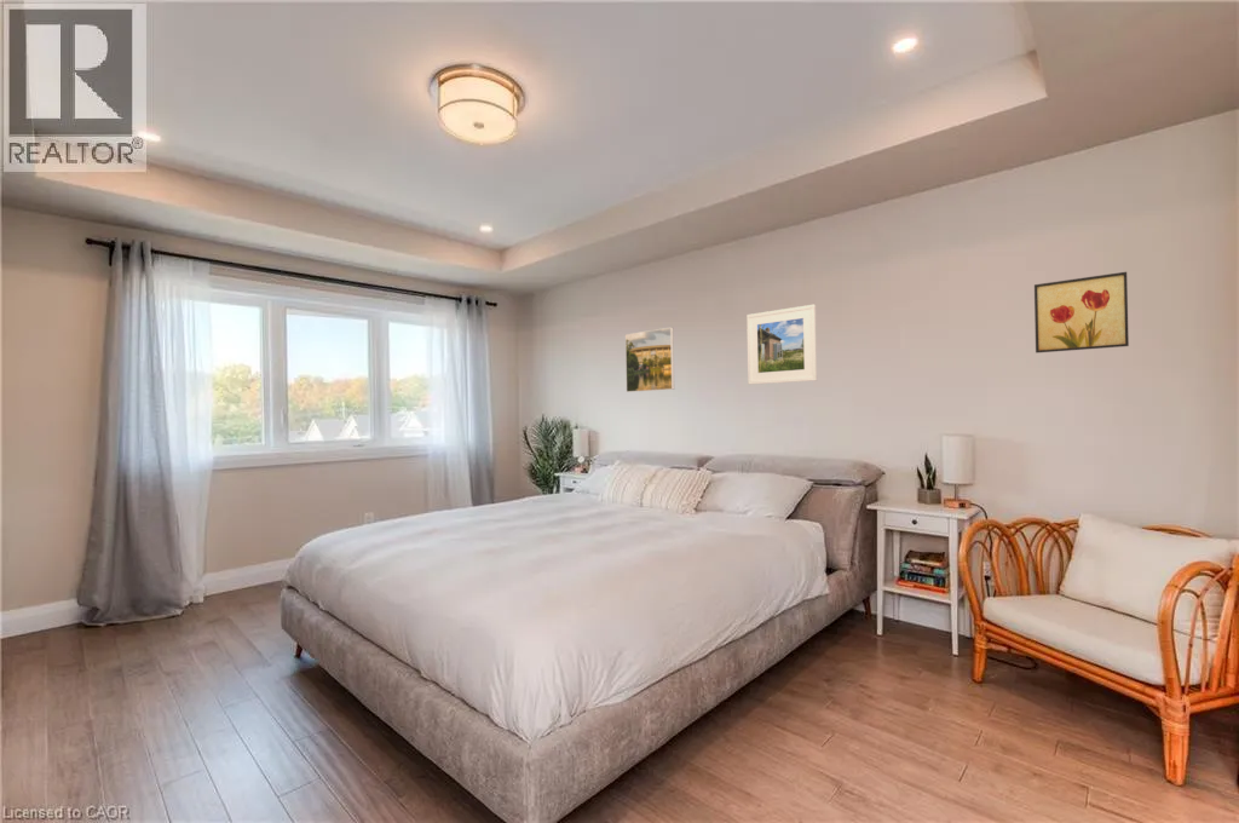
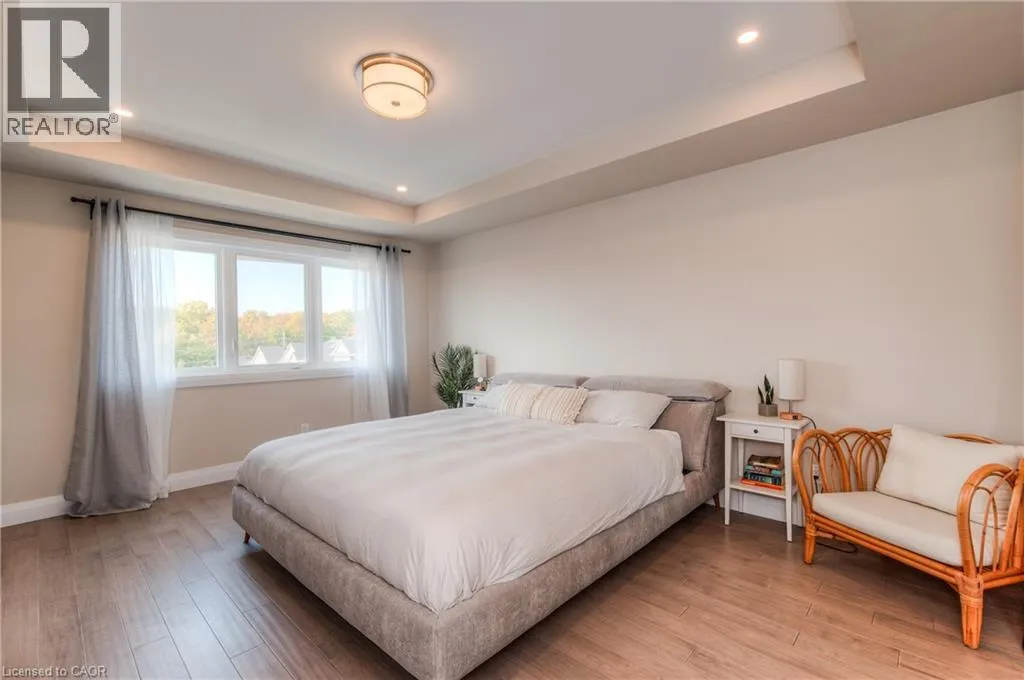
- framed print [745,304,818,386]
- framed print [624,326,675,393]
- wall art [1033,271,1130,353]
